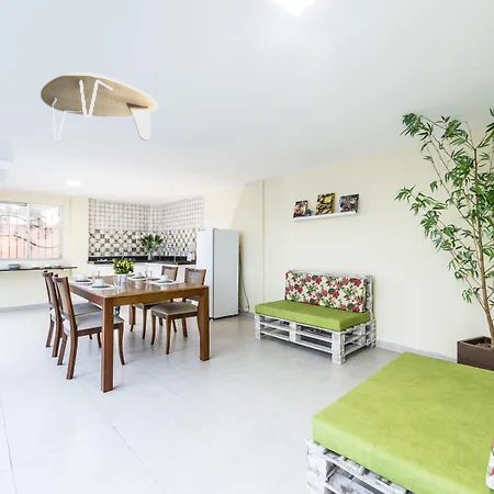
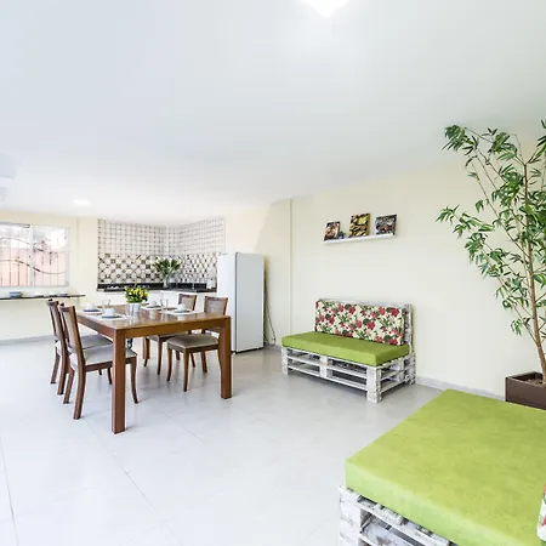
- coffee table [40,71,159,142]
